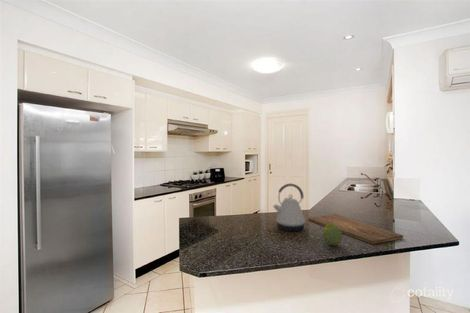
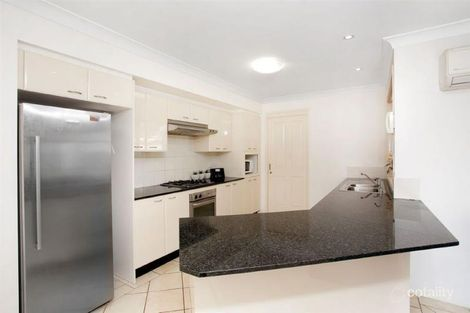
- cutting board [307,213,404,245]
- fruit [322,223,343,247]
- kettle [272,183,307,232]
